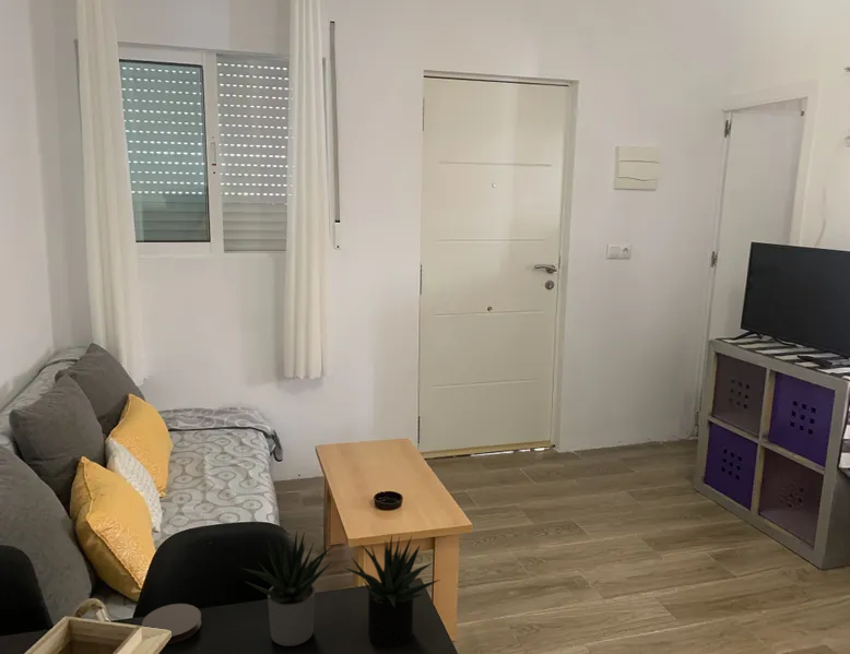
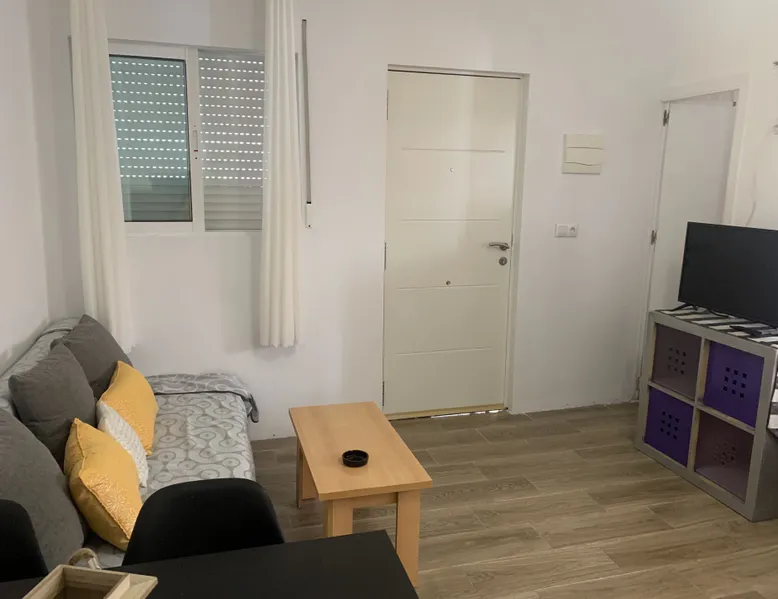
- coaster [141,603,202,645]
- succulent plant [240,528,441,647]
